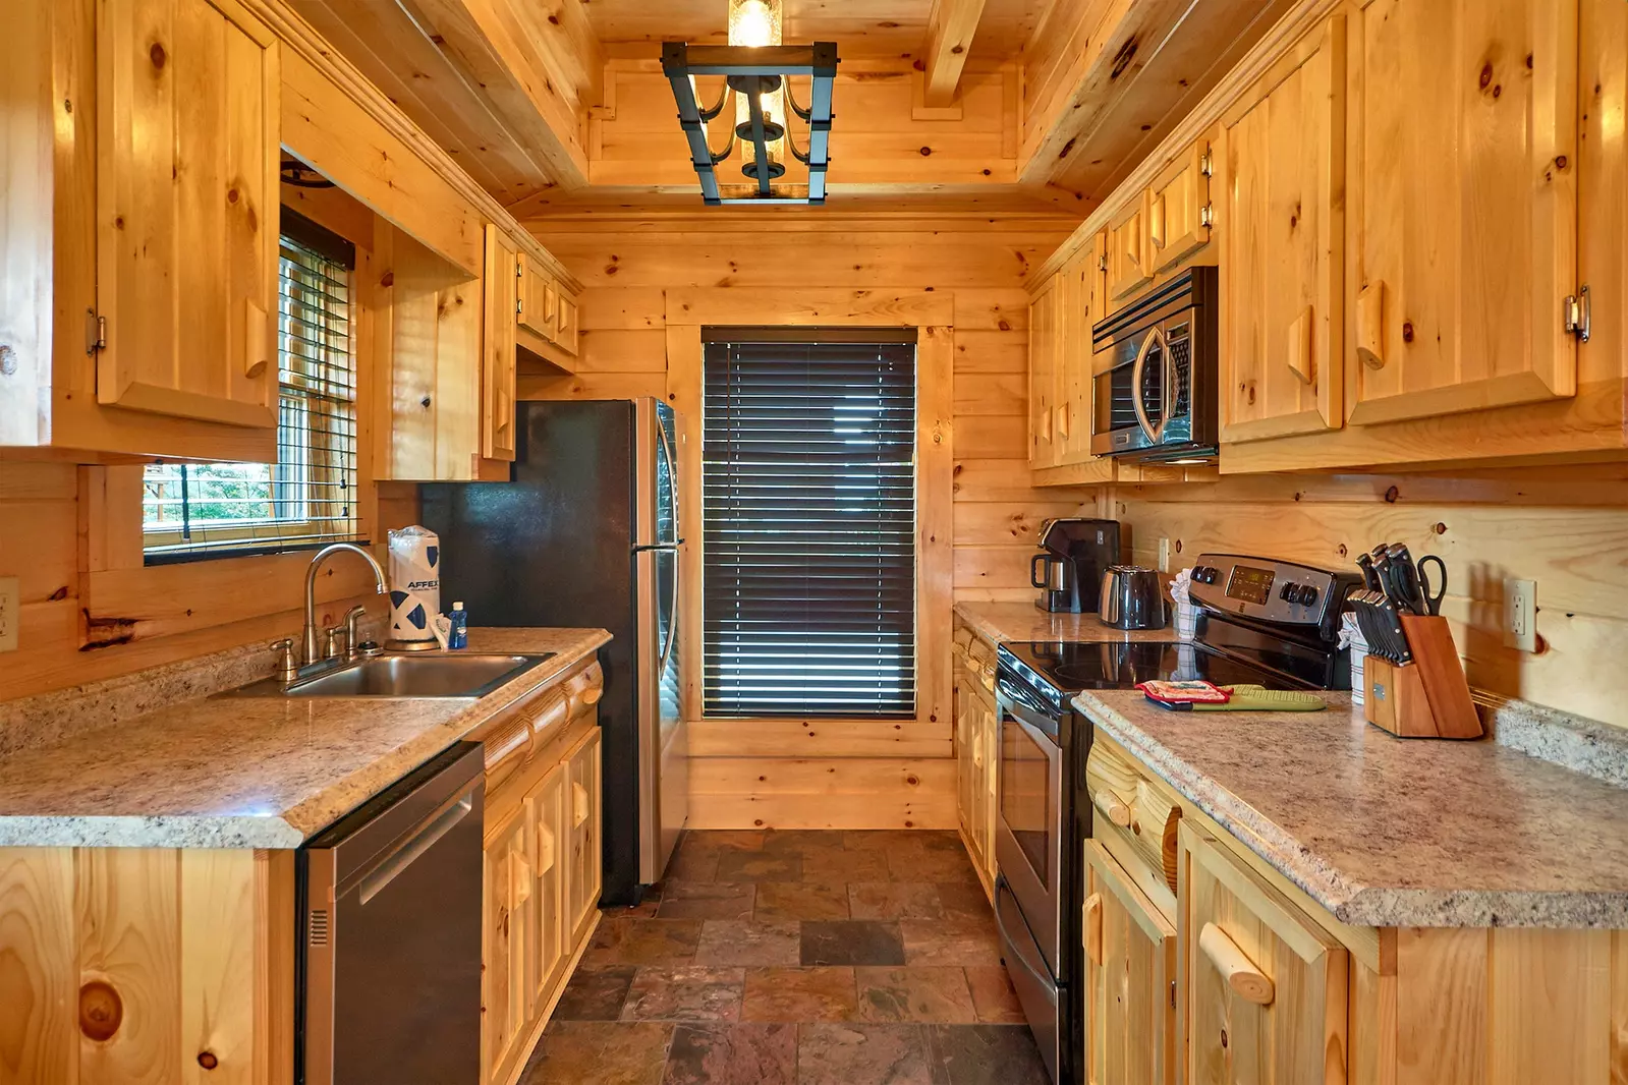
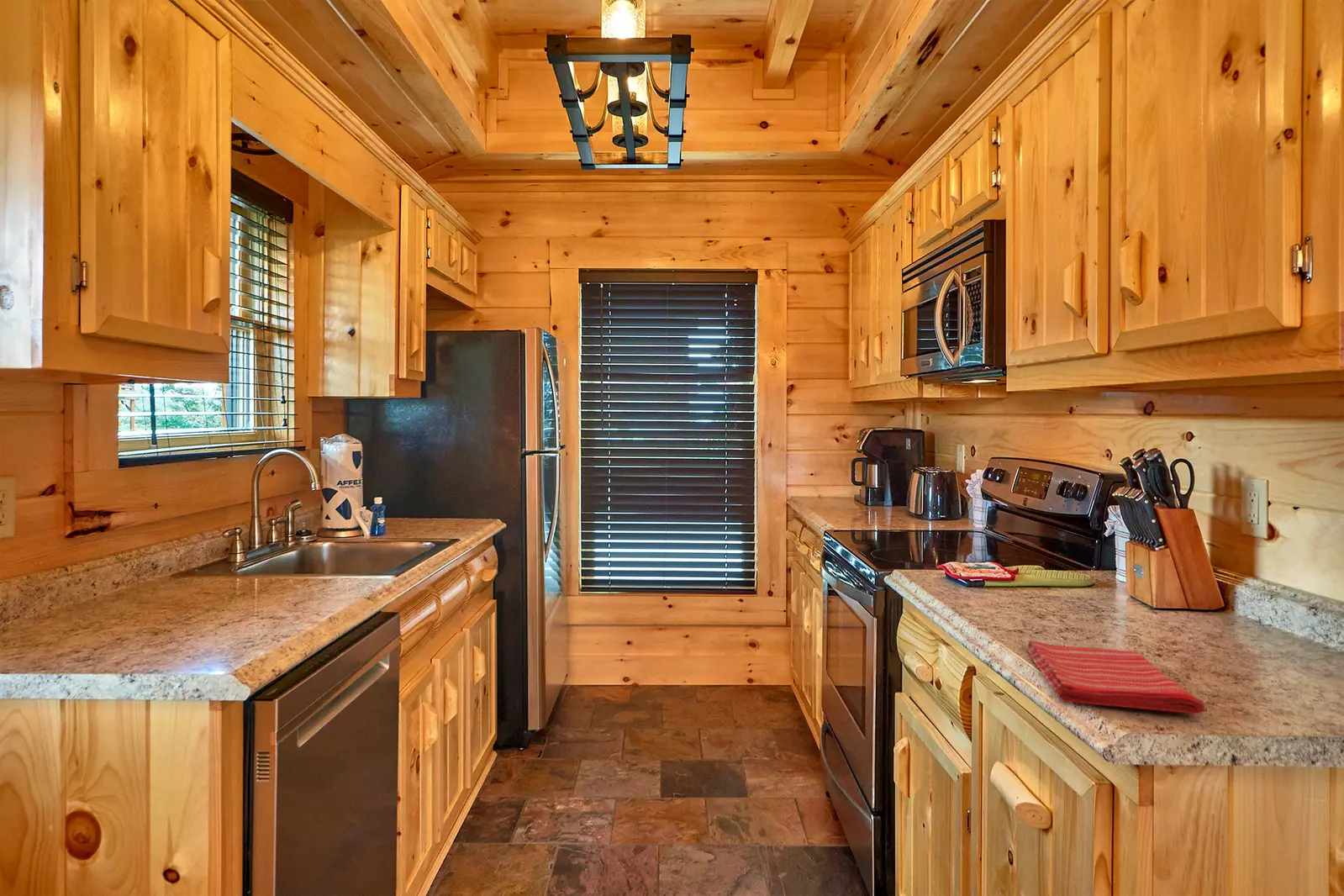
+ dish towel [1026,640,1205,715]
